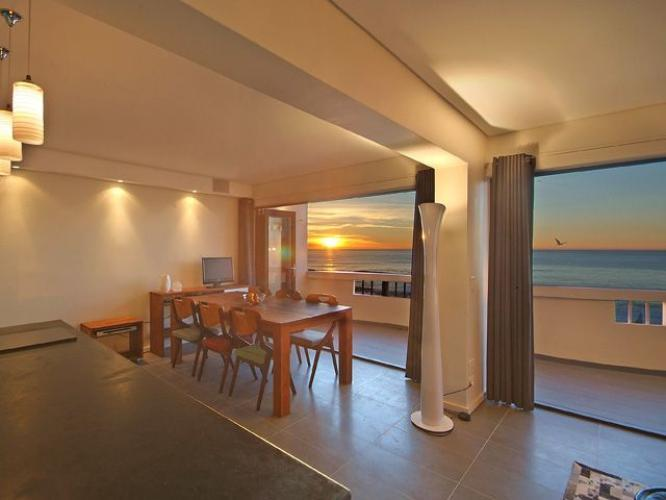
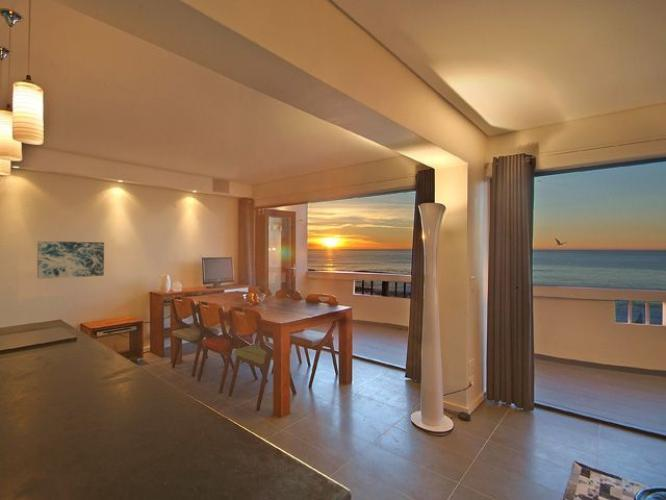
+ wall art [36,240,105,280]
